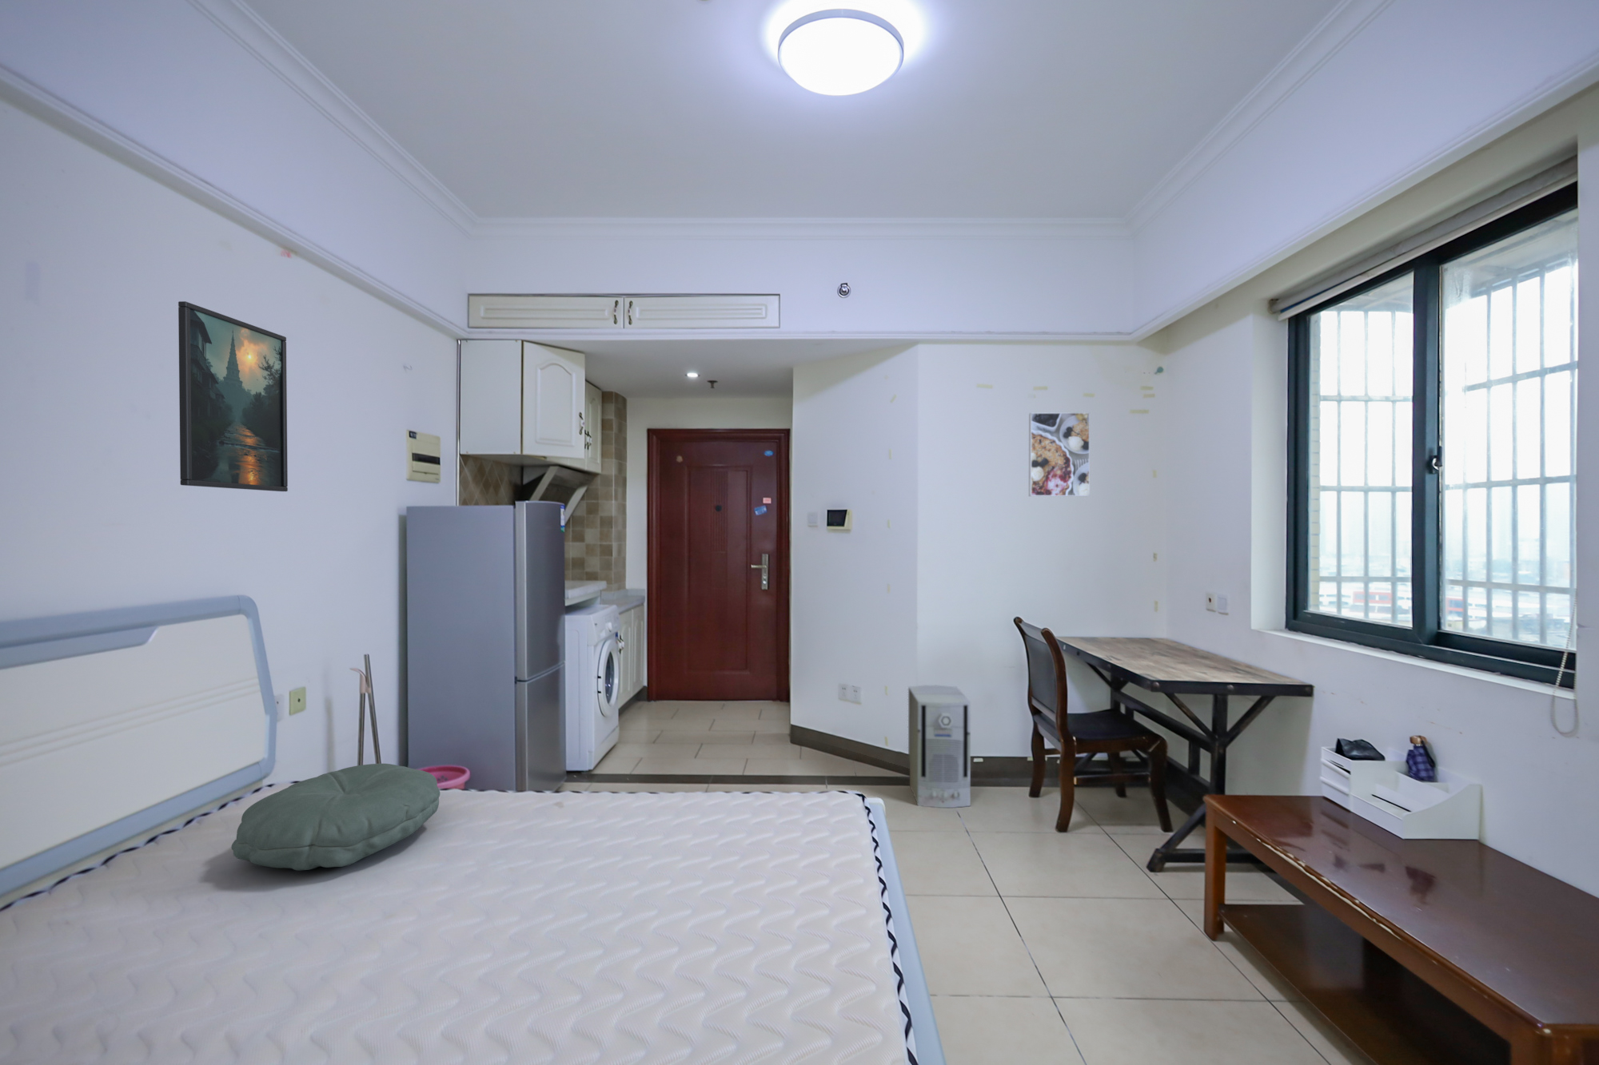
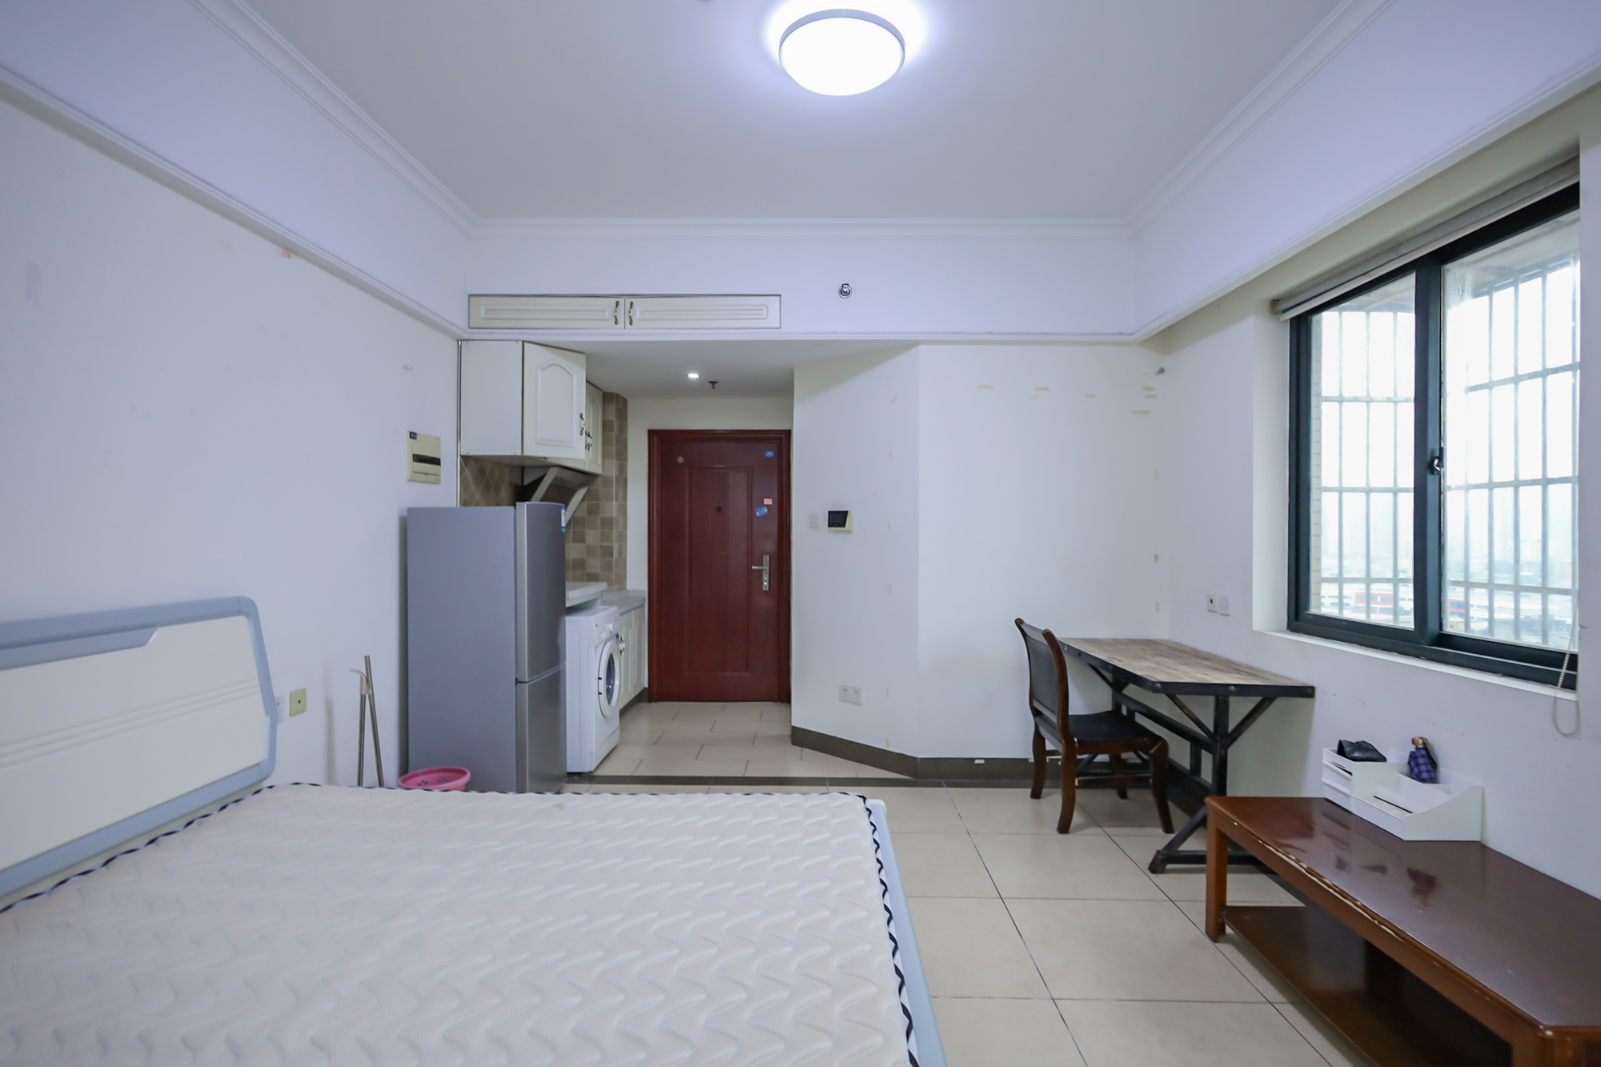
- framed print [177,301,289,492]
- pillow [231,763,441,871]
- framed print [1028,411,1090,497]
- air purifier [907,685,971,808]
